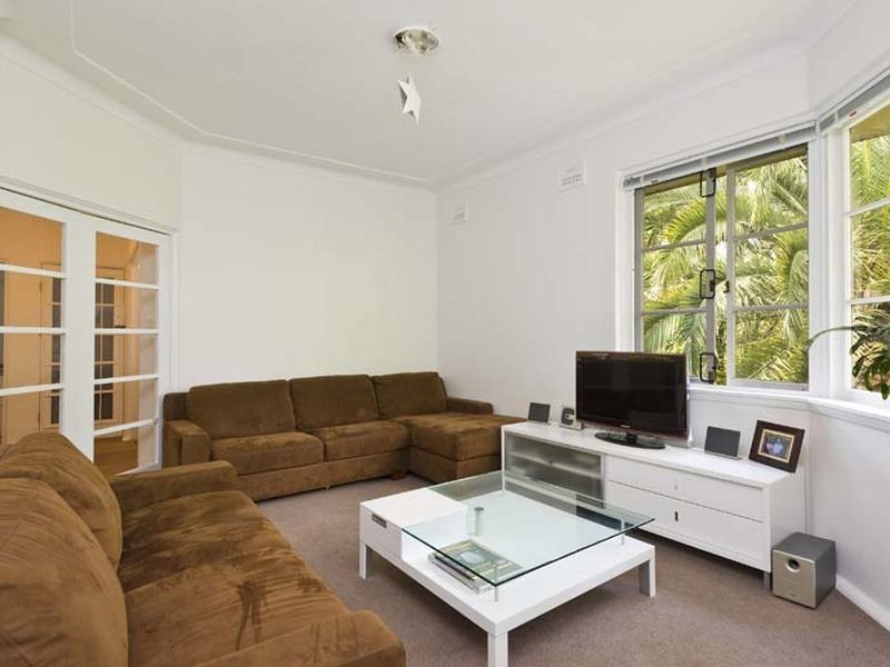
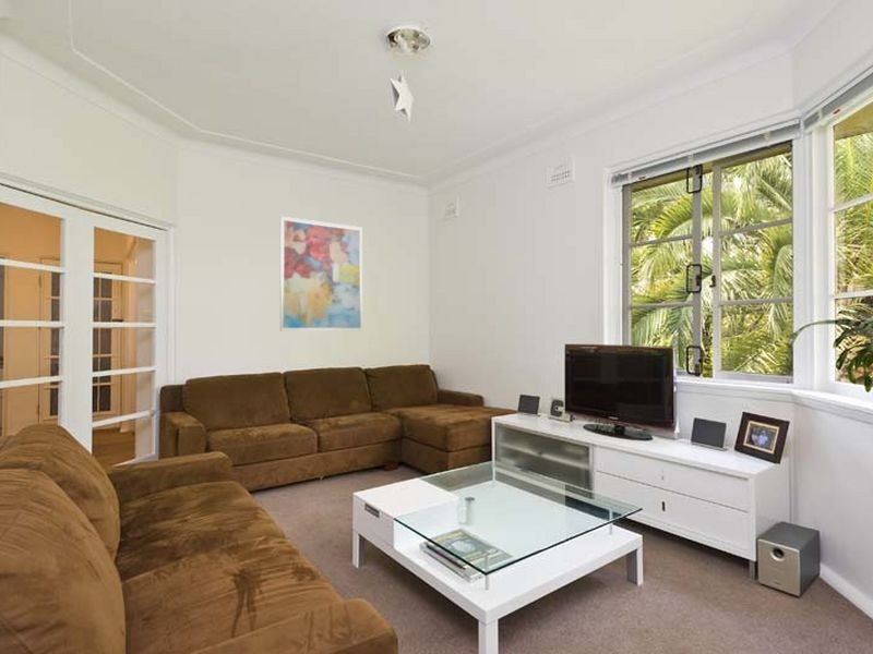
+ wall art [279,216,363,332]
